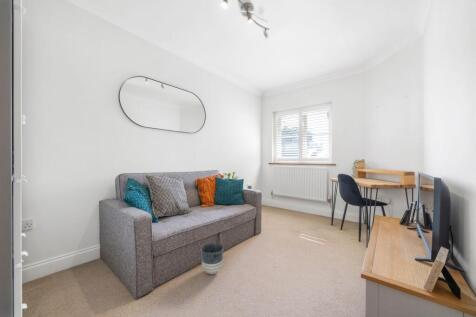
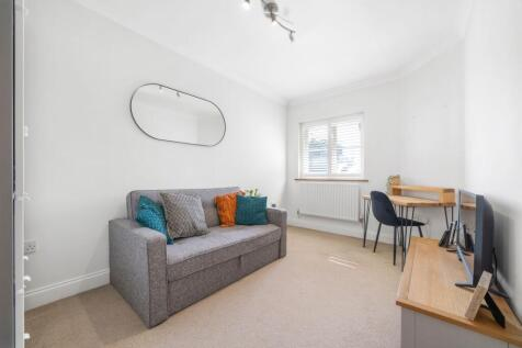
- planter [200,242,224,275]
